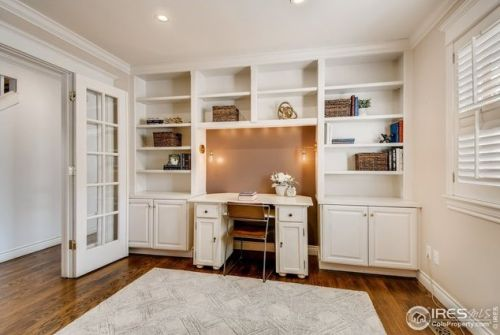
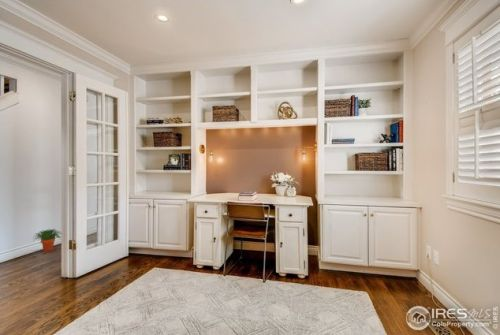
+ potted plant [32,228,62,253]
